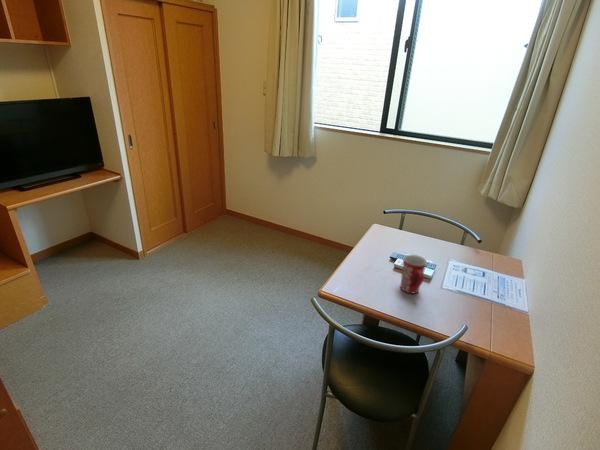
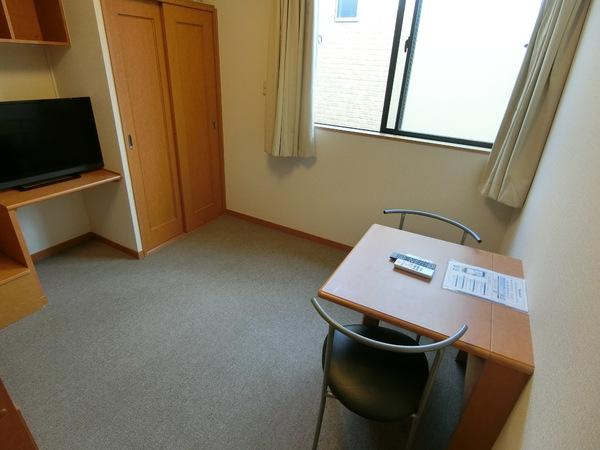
- mug [399,254,428,295]
